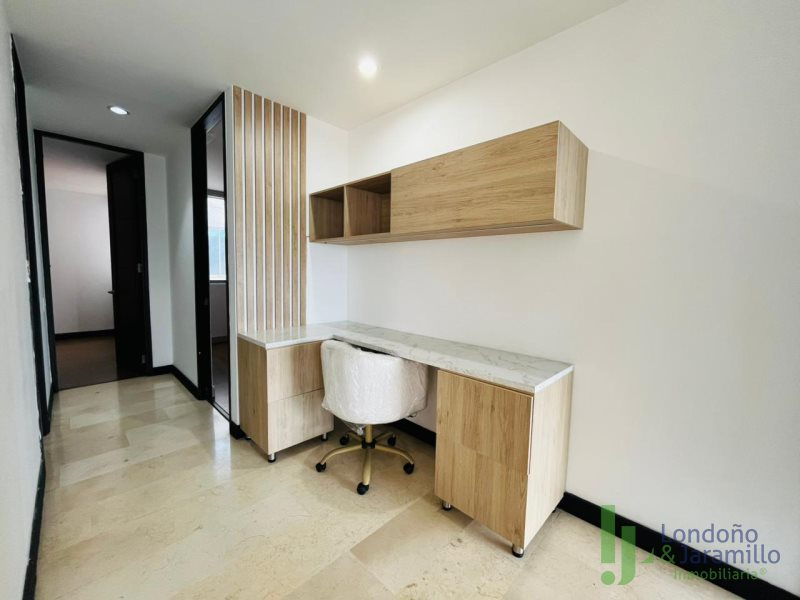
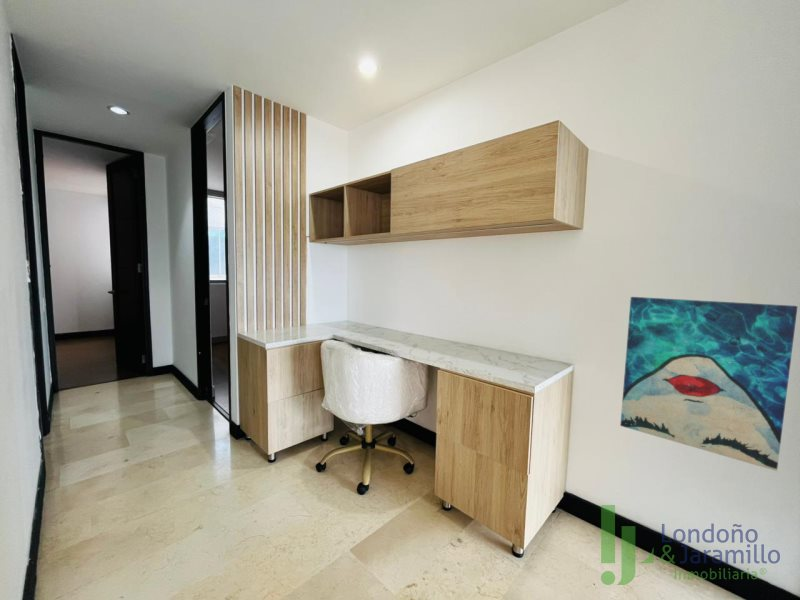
+ wall art [619,296,798,472]
